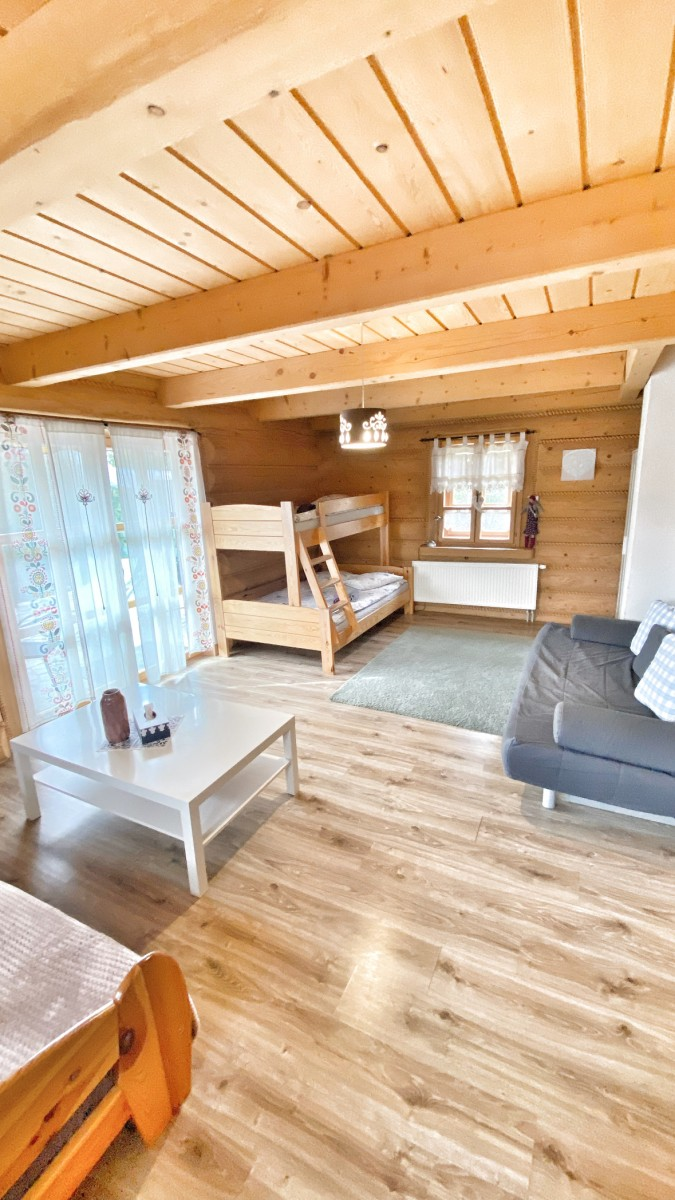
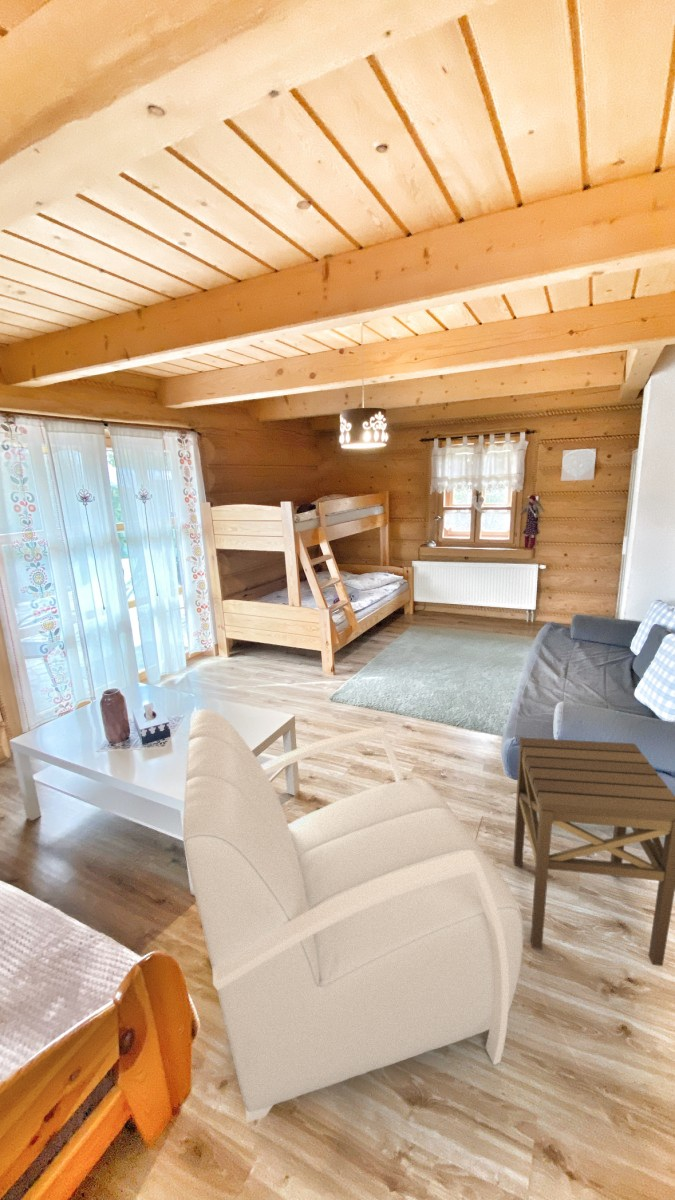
+ side table [512,737,675,967]
+ armchair [182,709,524,1123]
